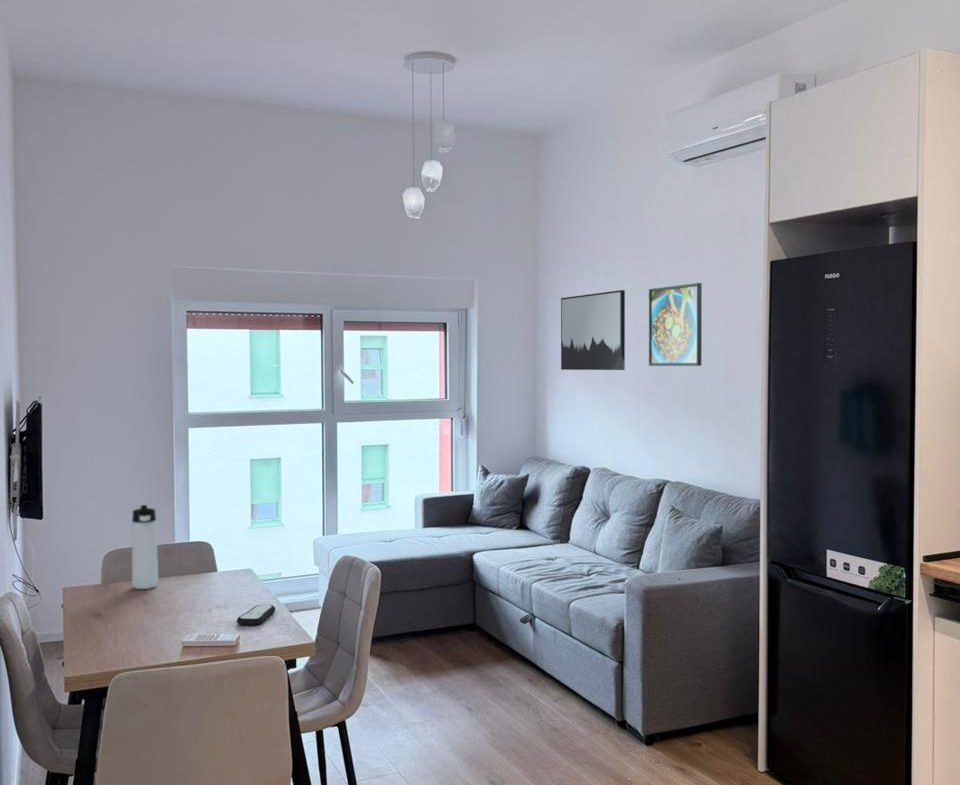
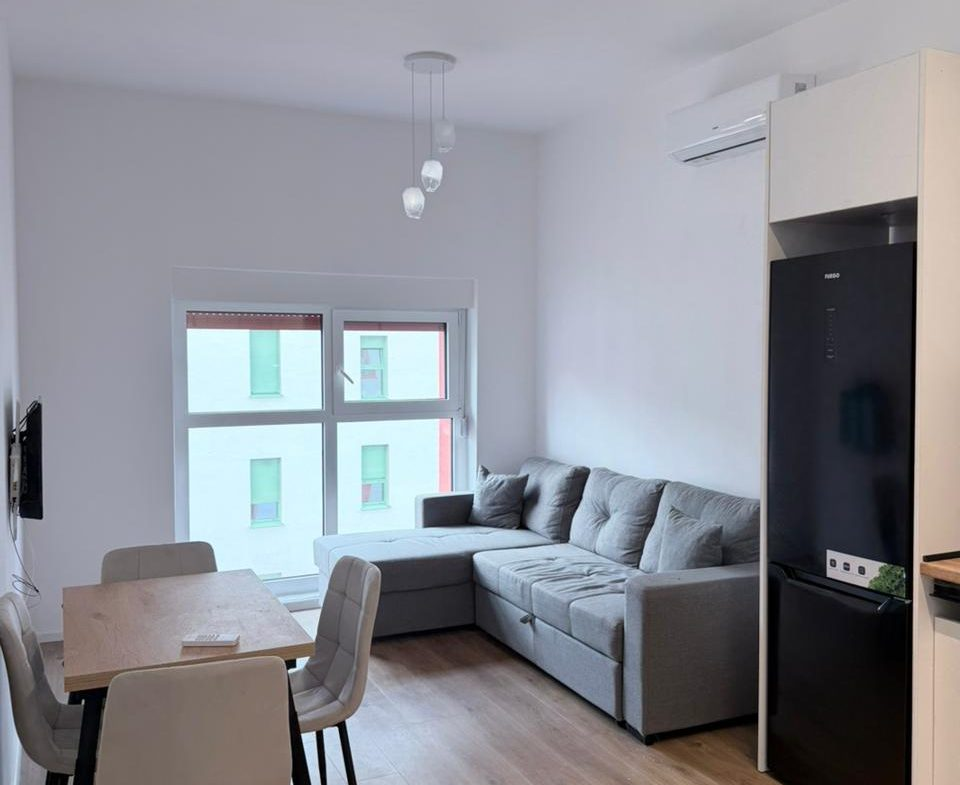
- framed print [648,282,703,367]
- thermos bottle [131,504,159,590]
- remote control [236,604,276,626]
- wall art [560,289,626,371]
